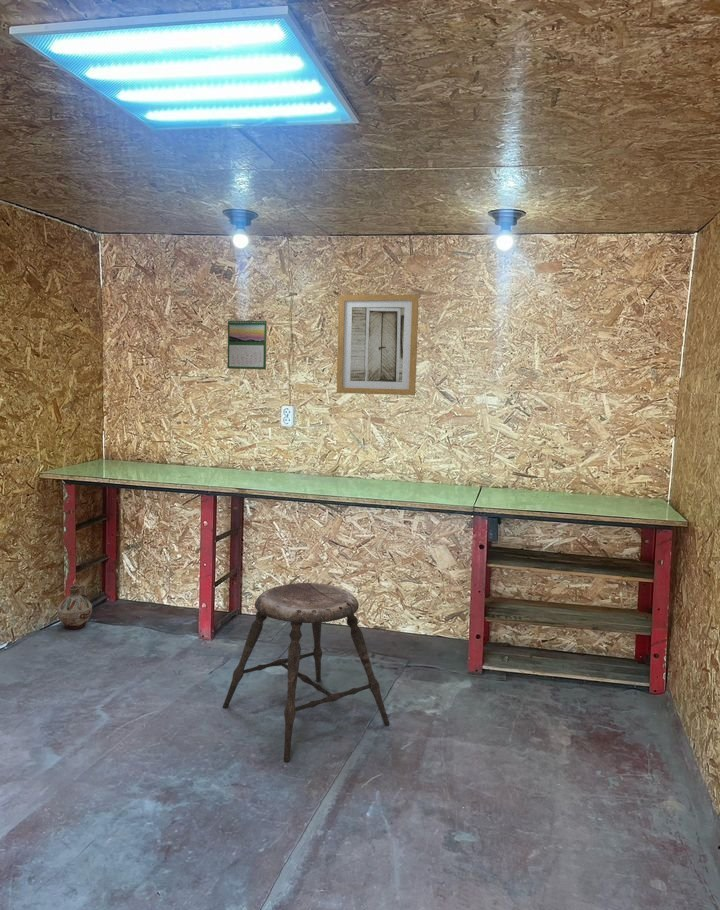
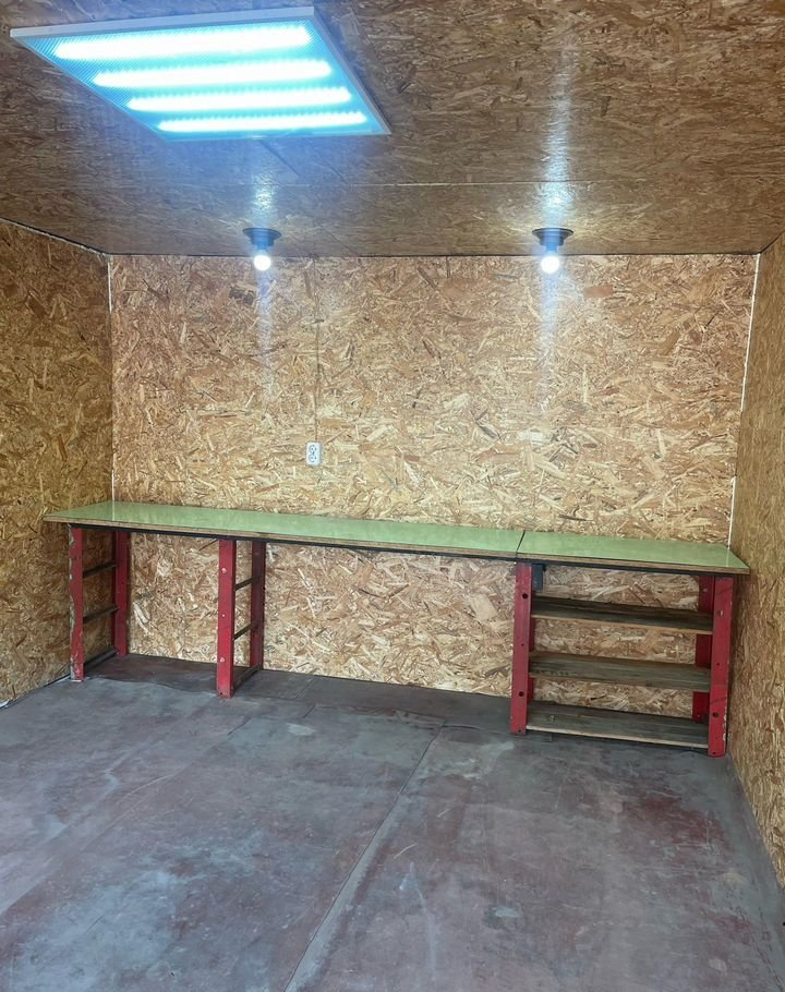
- calendar [227,318,268,370]
- wall art [336,294,420,396]
- stool [222,582,390,763]
- ceramic jug [56,584,93,630]
